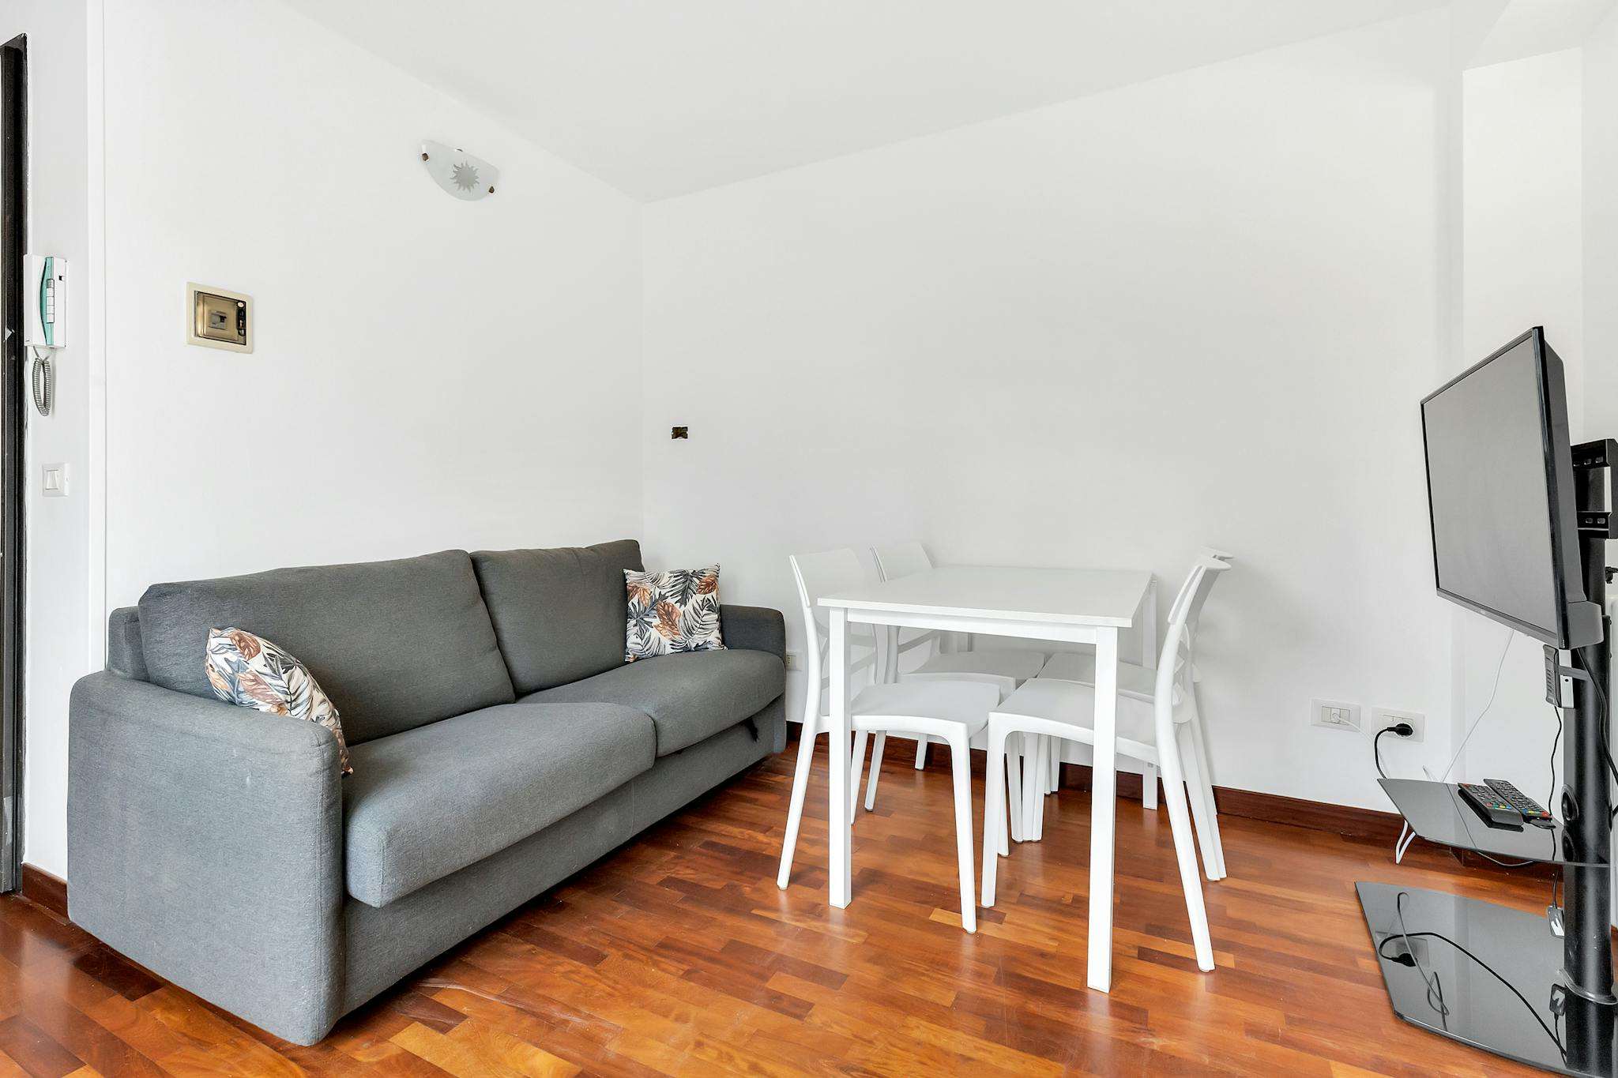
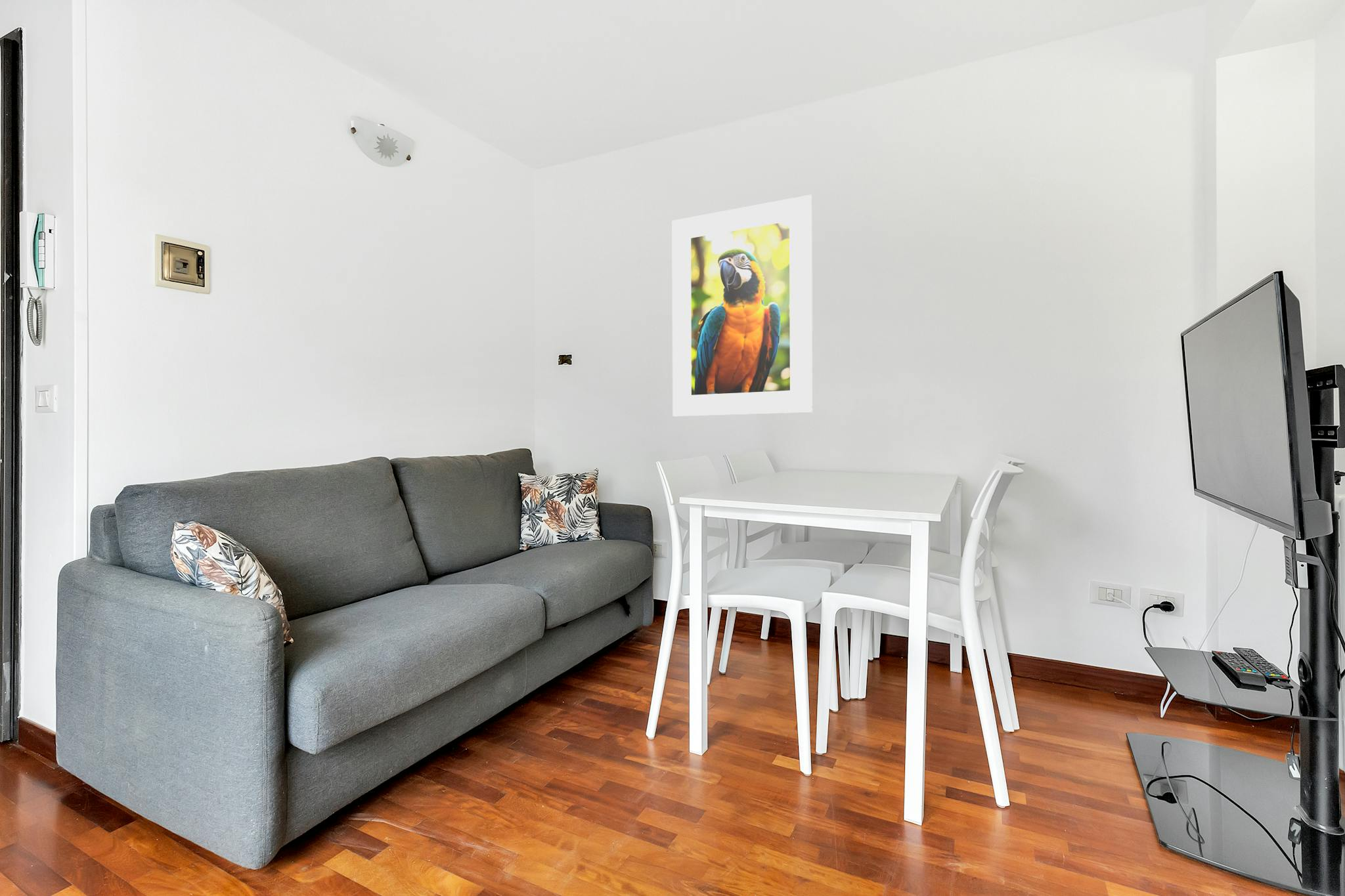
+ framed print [672,194,814,417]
